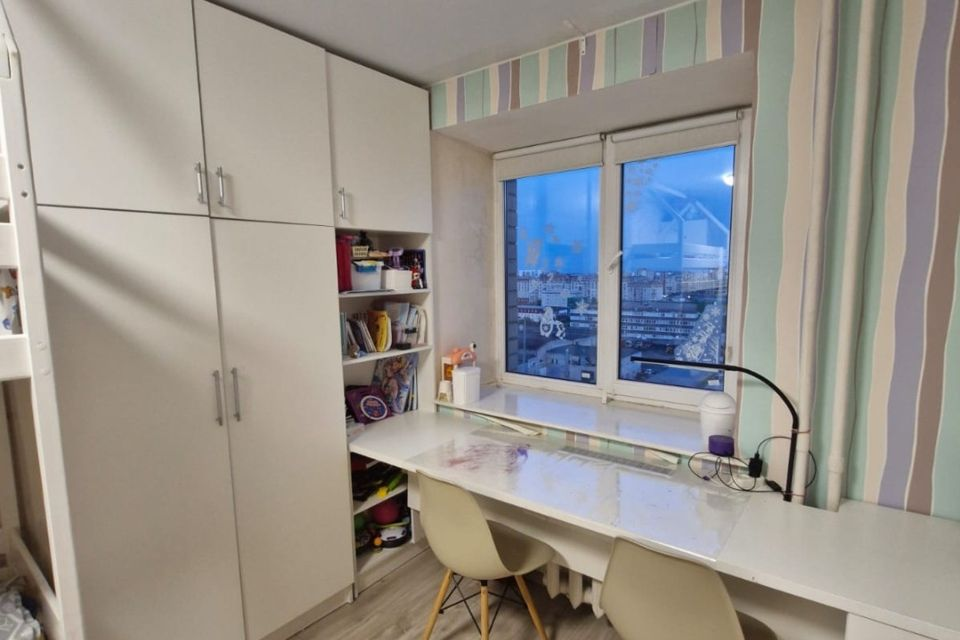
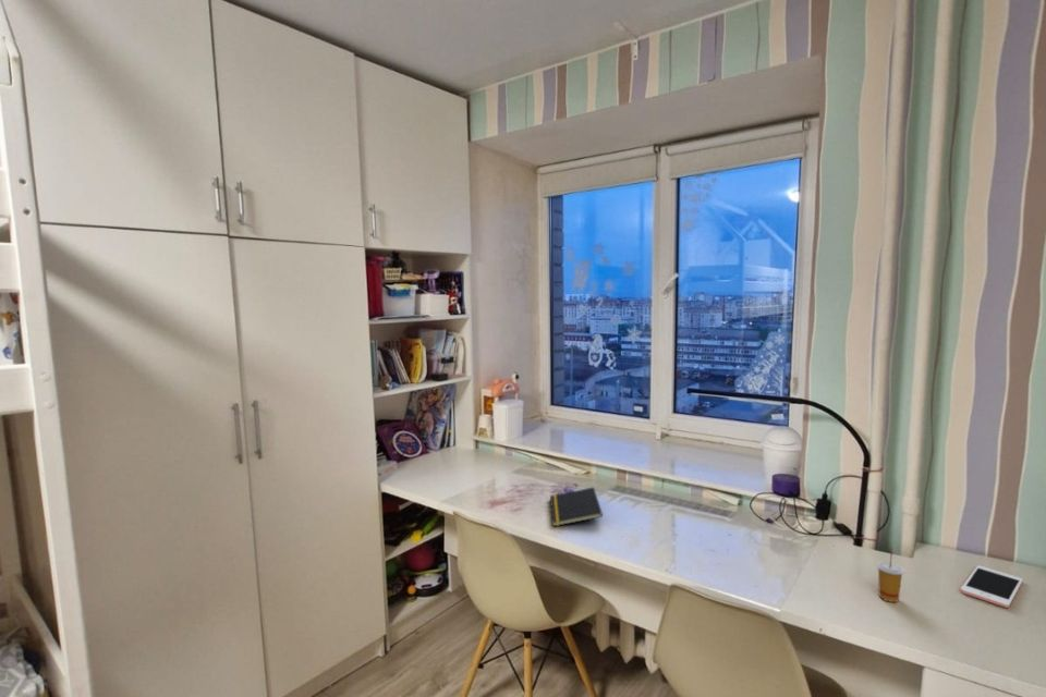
+ notepad [549,486,604,527]
+ cell phone [960,564,1024,609]
+ drinking cup [876,547,905,603]
